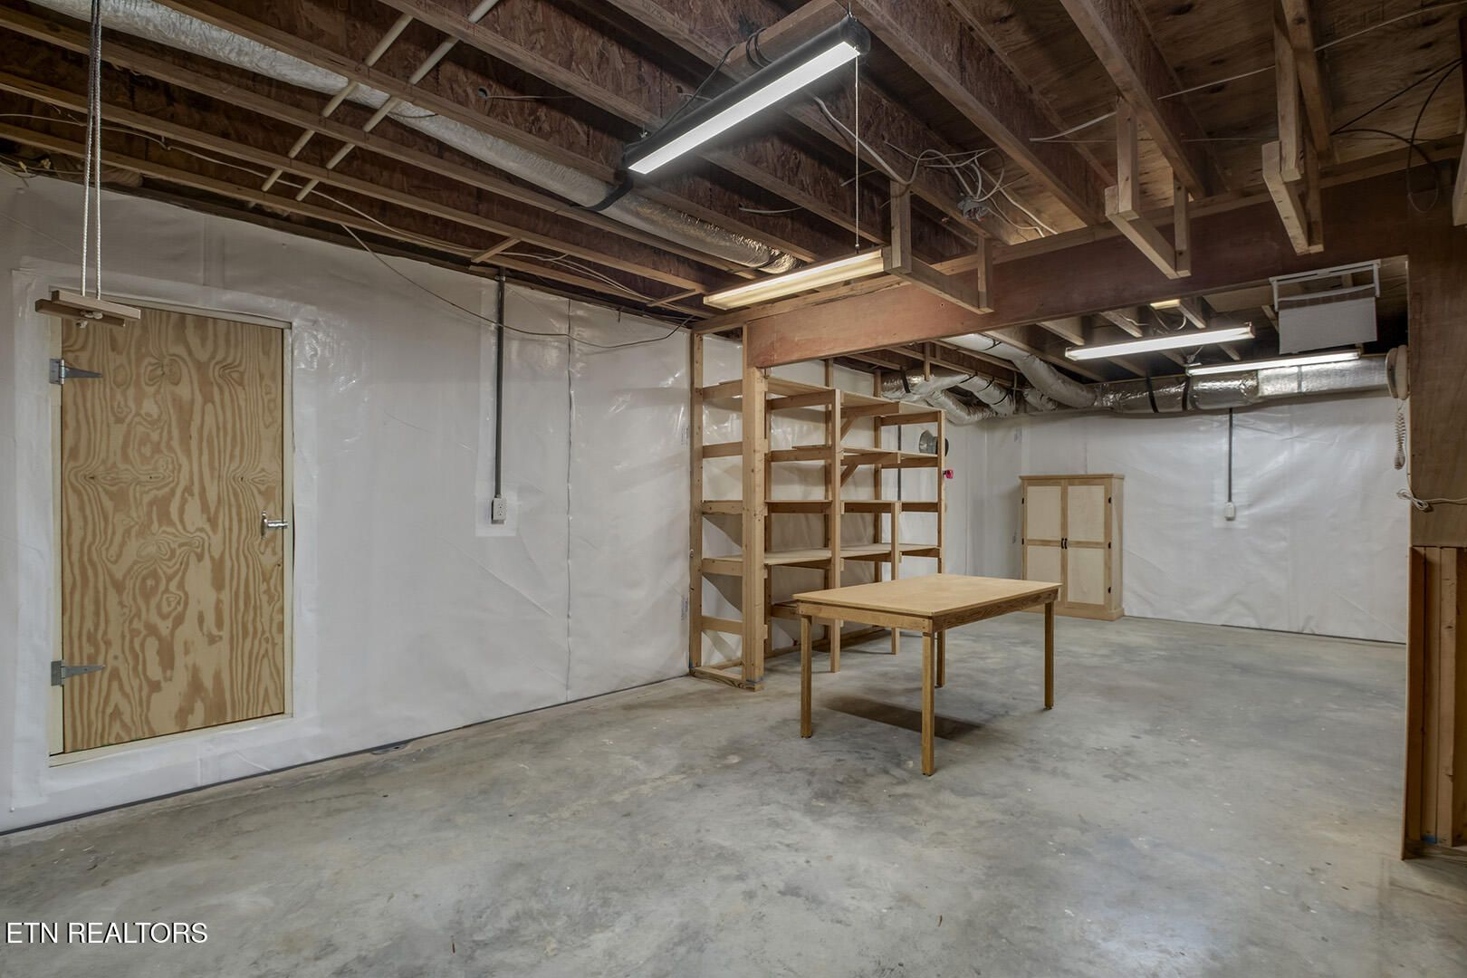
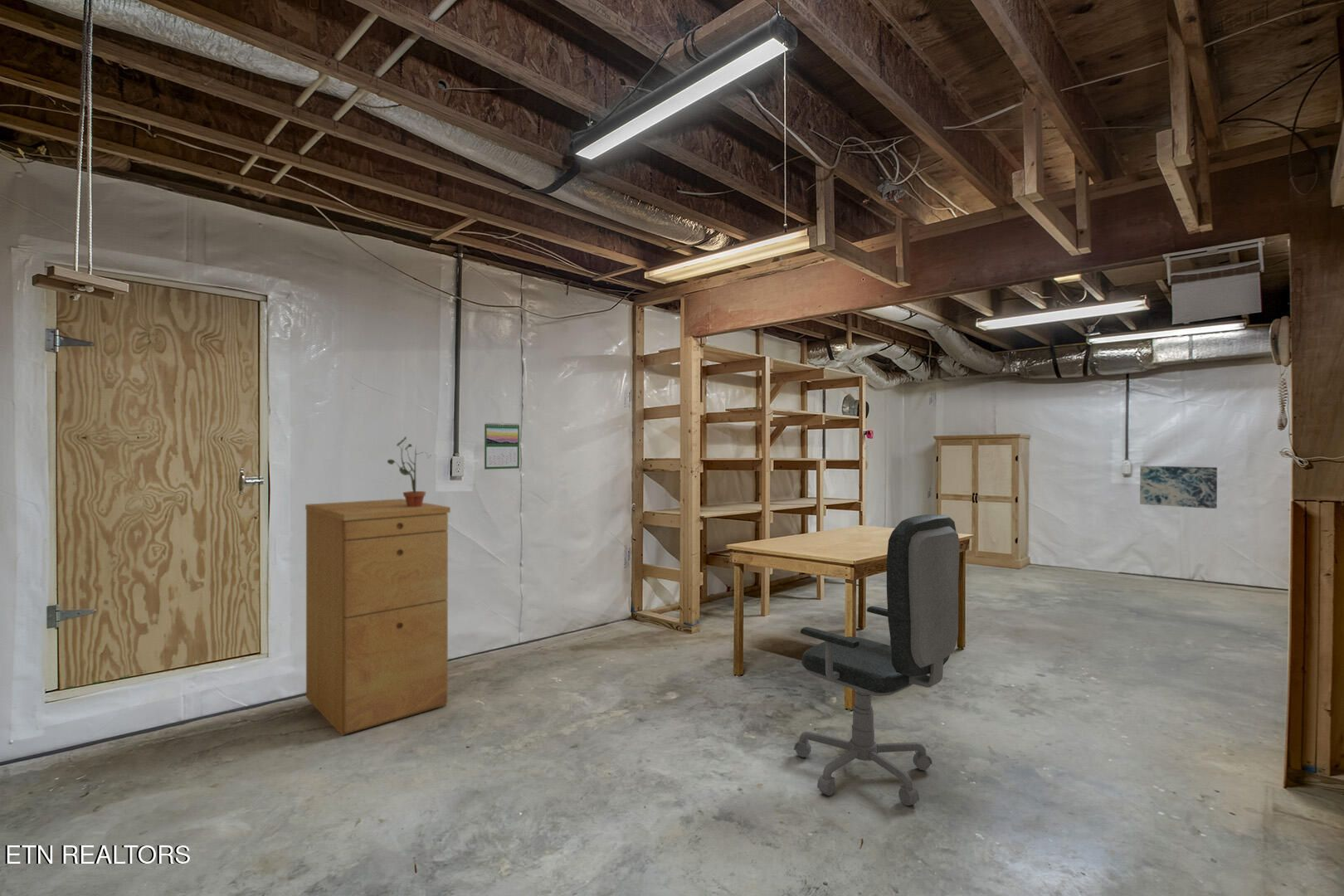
+ filing cabinet [304,498,451,736]
+ potted plant [387,436,431,507]
+ office chair [793,514,961,806]
+ calendar [484,421,520,470]
+ wall art [1139,465,1218,509]
